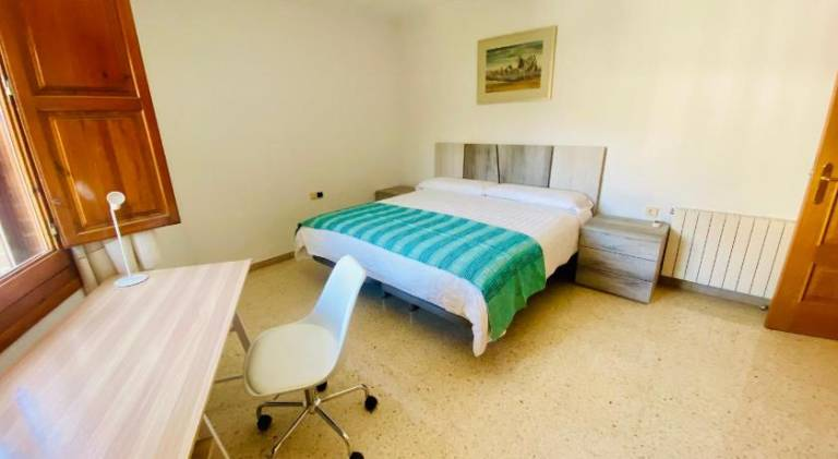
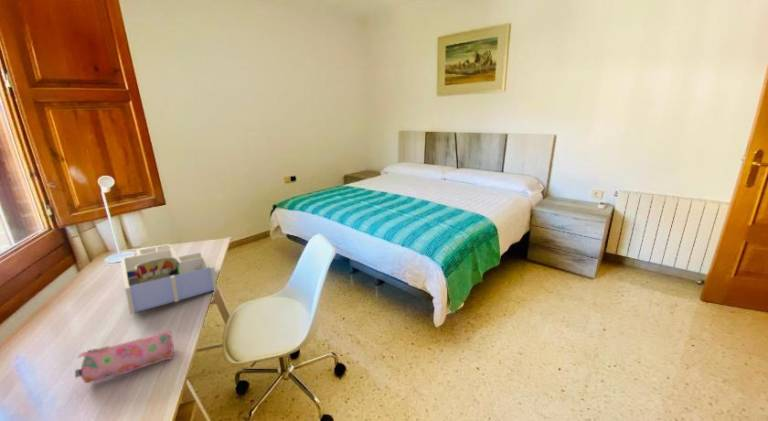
+ pencil case [74,330,175,384]
+ desk organizer [120,243,218,316]
